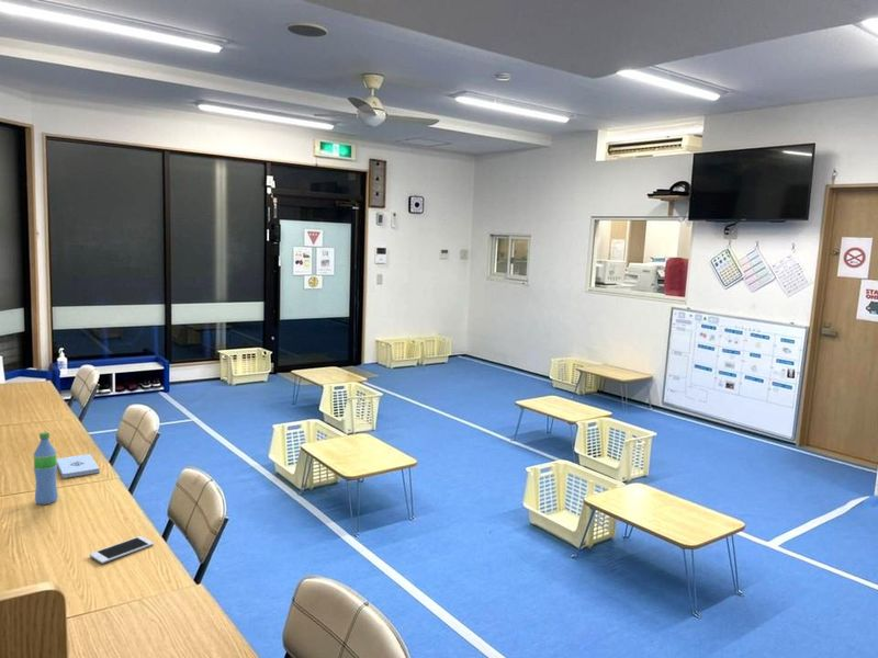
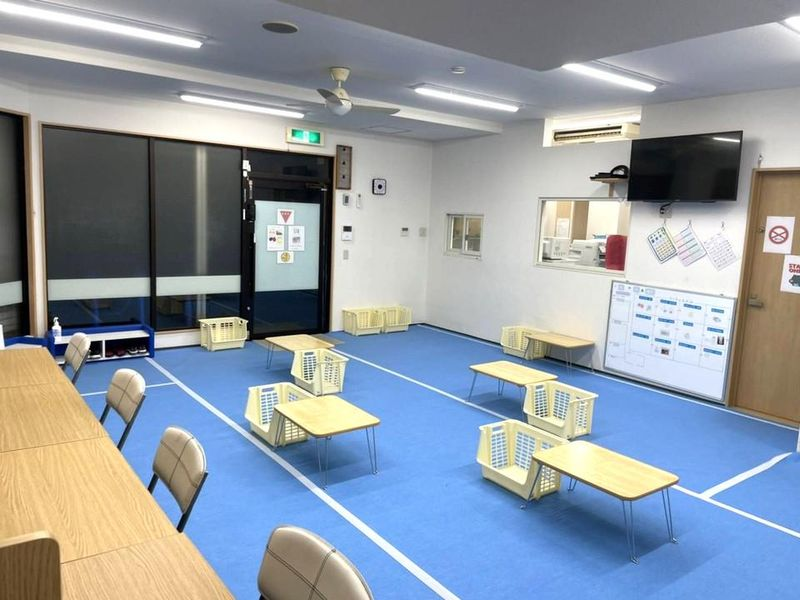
- water bottle [33,431,59,506]
- cell phone [89,535,155,565]
- notepad [56,453,101,479]
